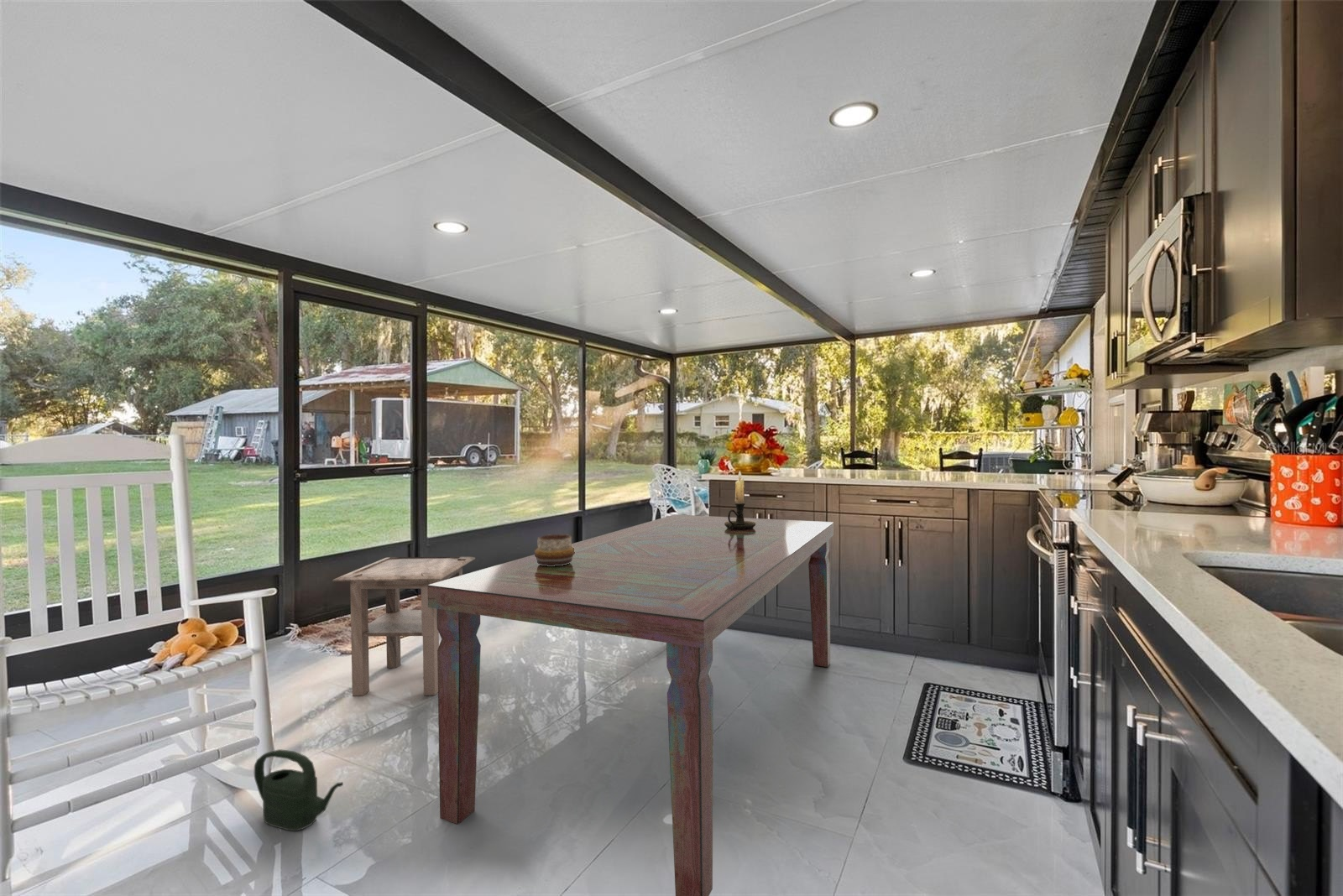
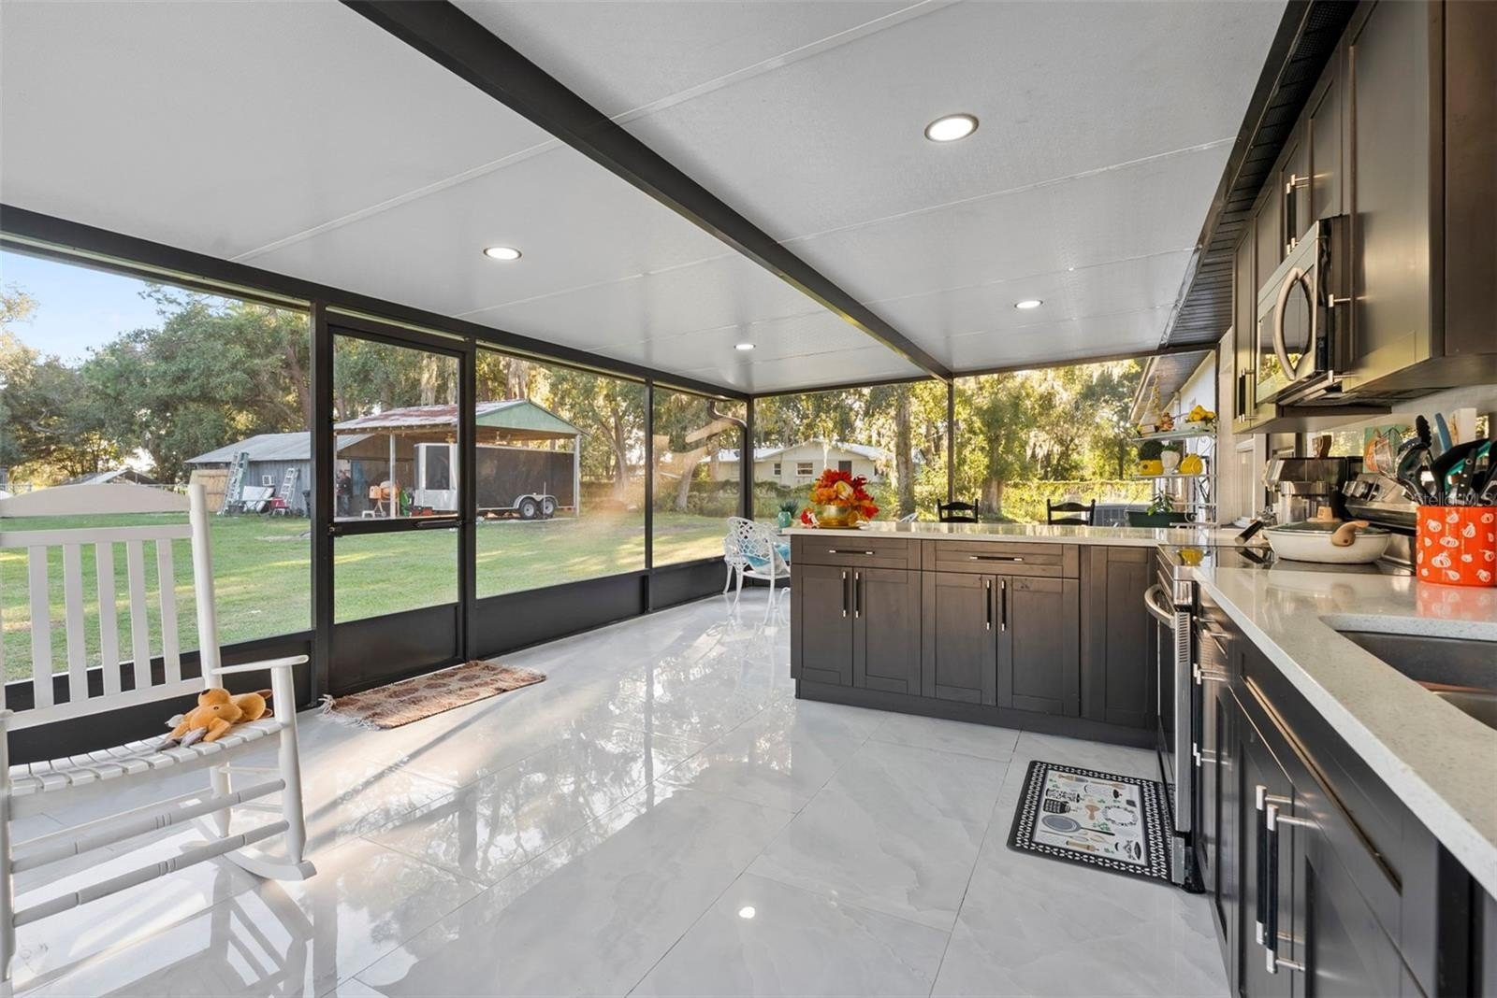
- candle holder [724,470,755,530]
- dining table [427,513,834,896]
- decorative bowl [534,534,575,566]
- watering can [253,748,344,831]
- side table [332,556,476,696]
